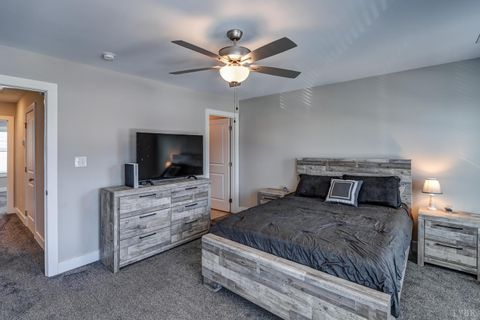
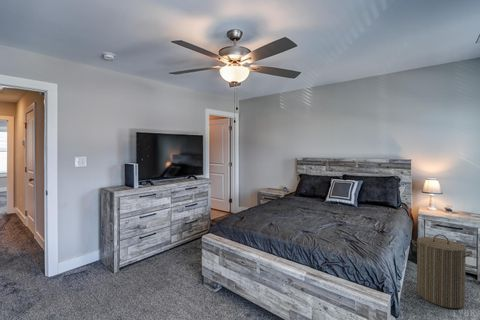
+ laundry hamper [411,233,473,309]
